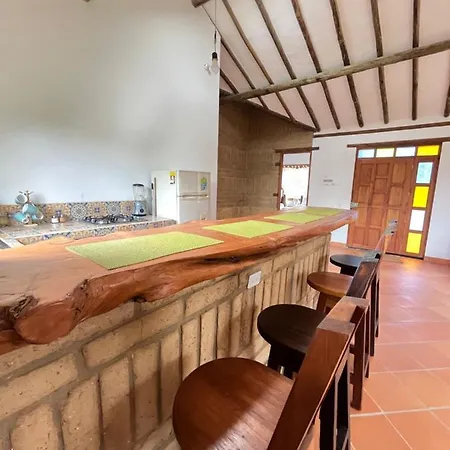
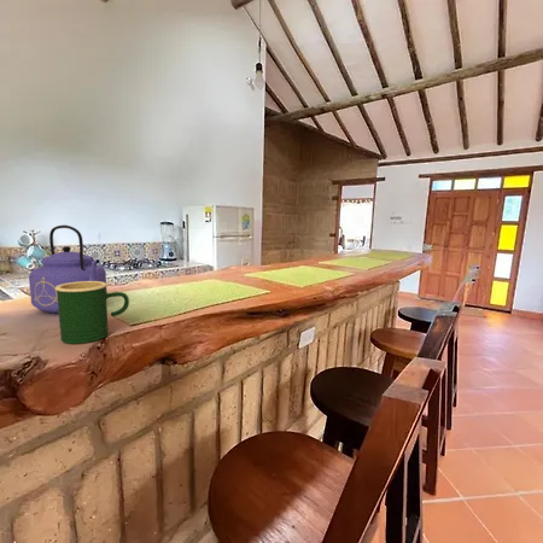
+ kettle [28,224,109,315]
+ mug [56,281,130,345]
